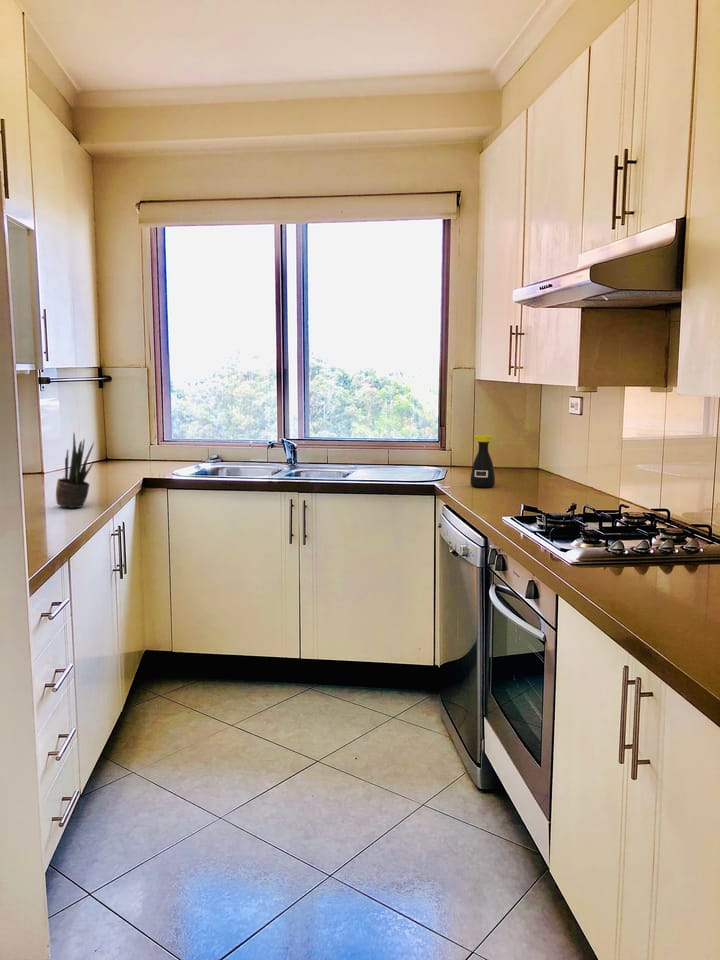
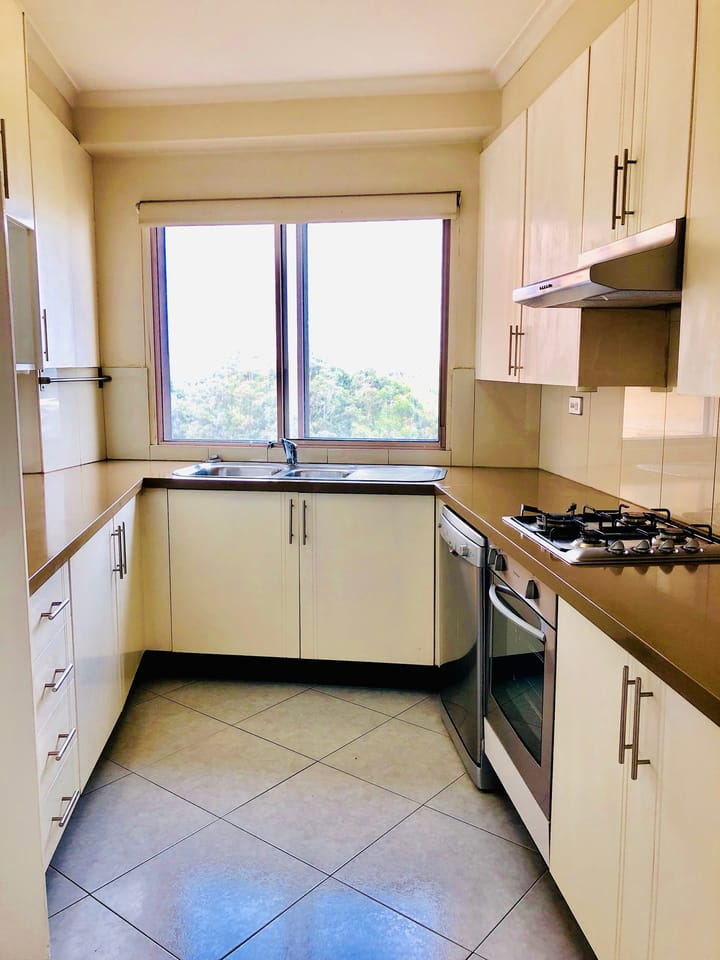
- bottle [470,434,496,488]
- potted plant [55,432,95,509]
